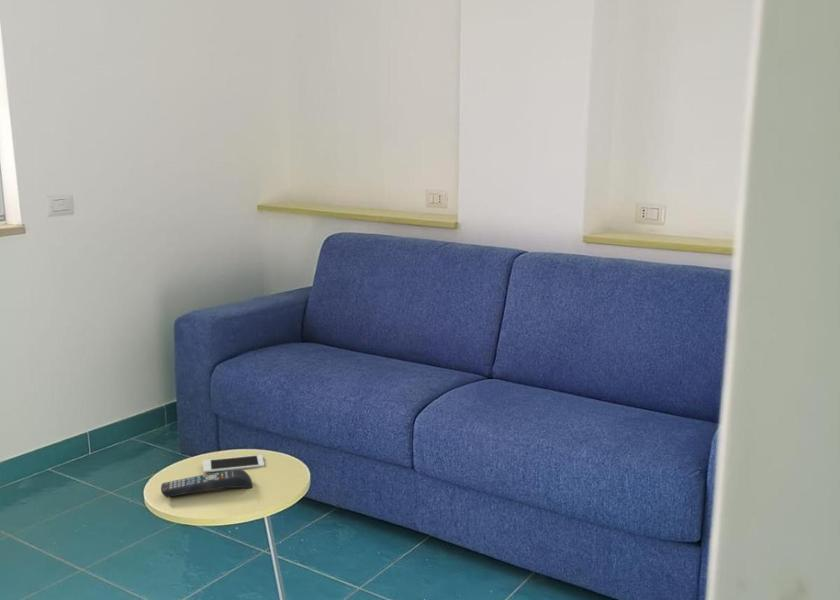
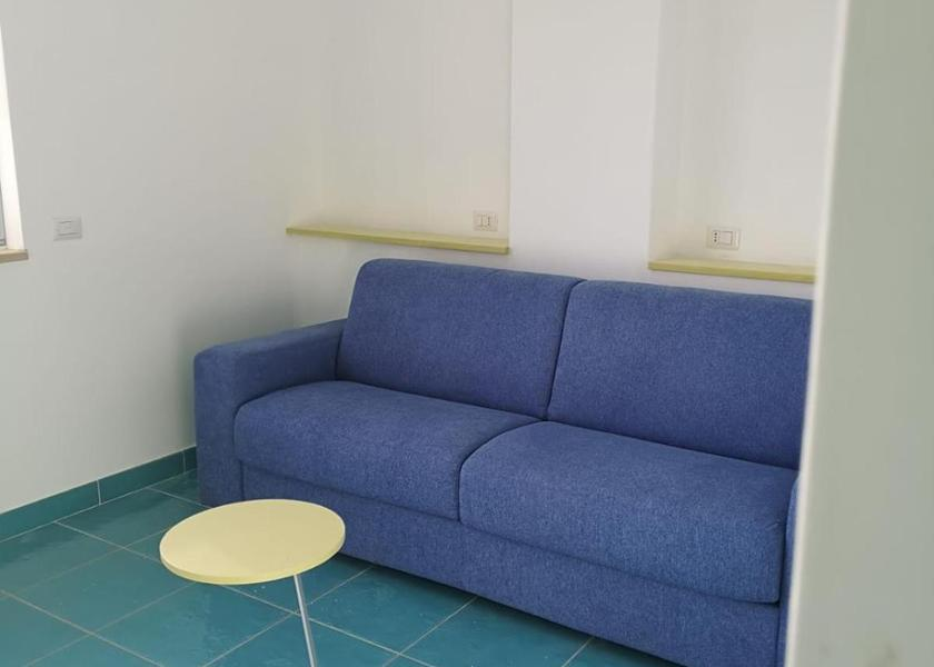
- remote control [160,469,254,498]
- cell phone [202,454,265,474]
